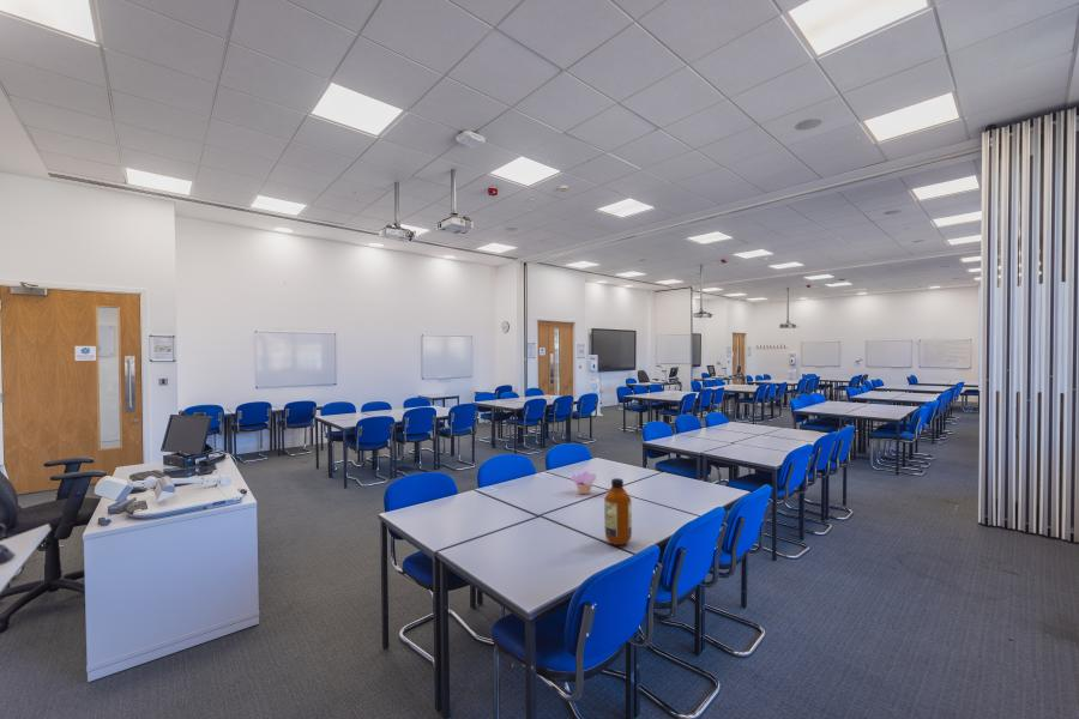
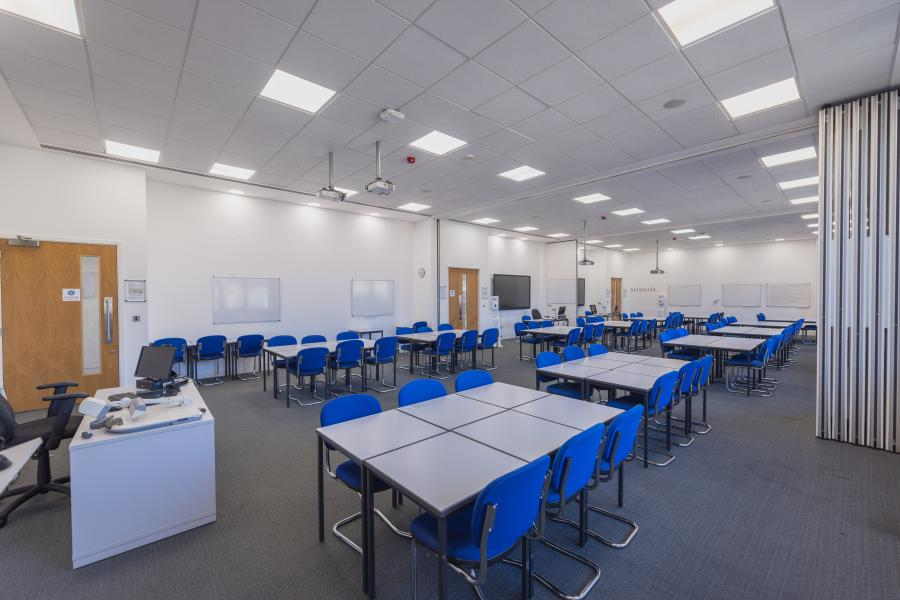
- succulent plant [571,470,597,495]
- bottle [603,477,633,546]
